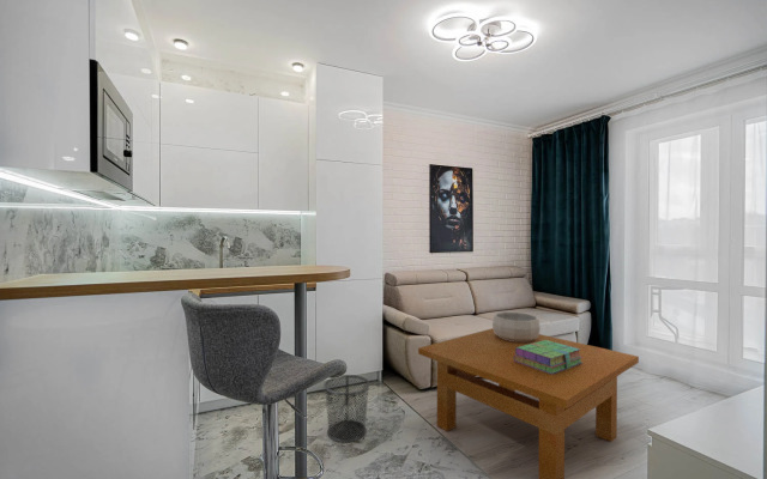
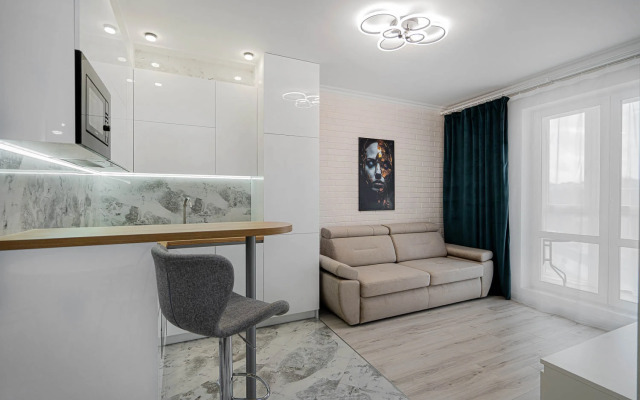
- decorative bowl [491,311,540,342]
- table [417,327,640,479]
- waste bin [322,374,370,443]
- stack of books [514,340,582,374]
